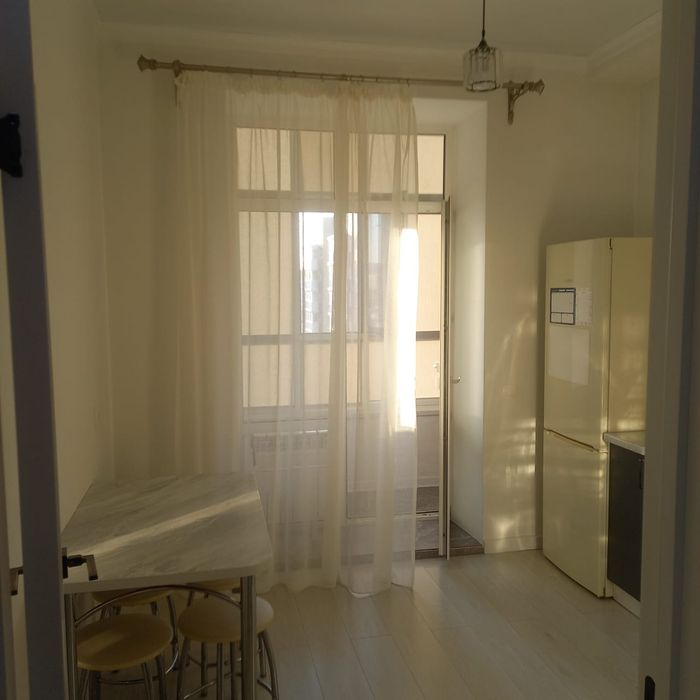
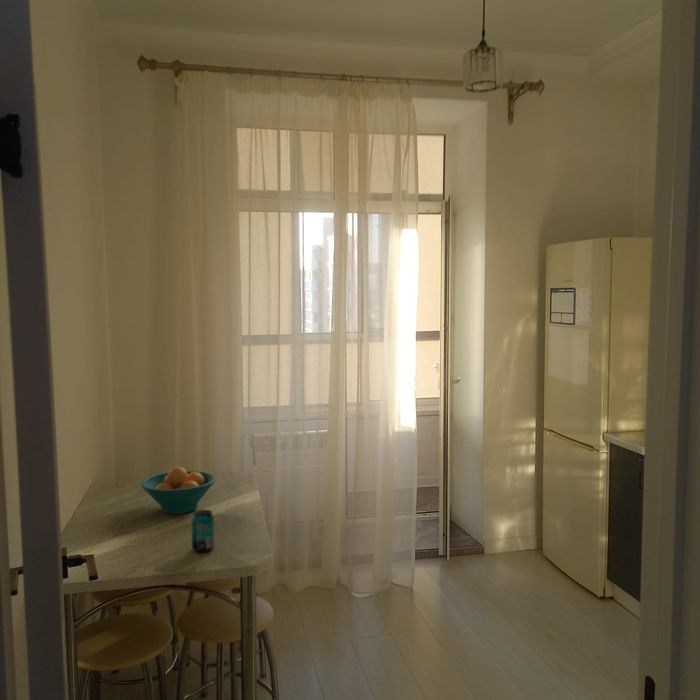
+ fruit bowl [139,466,217,515]
+ beverage can [190,509,216,553]
